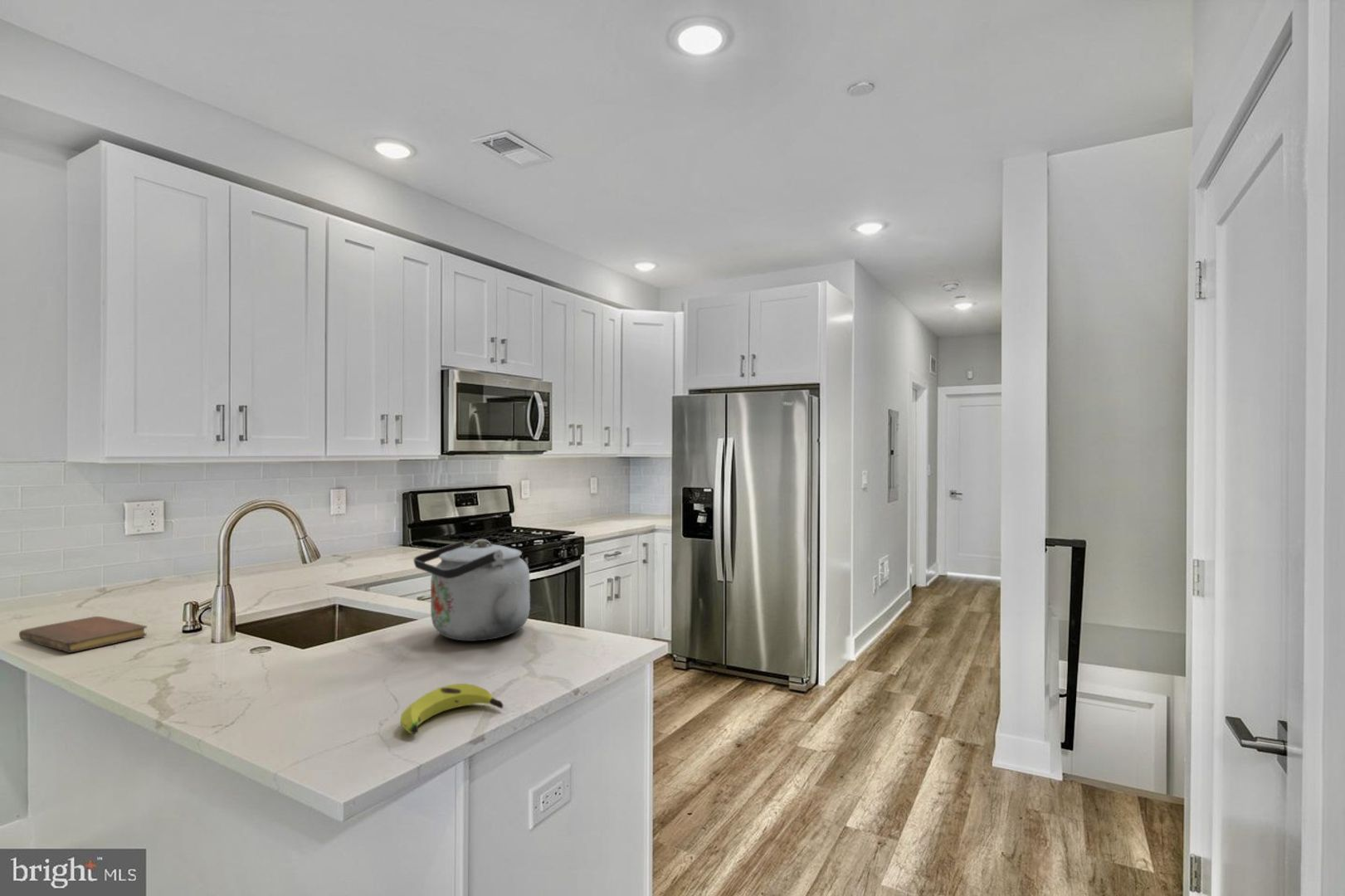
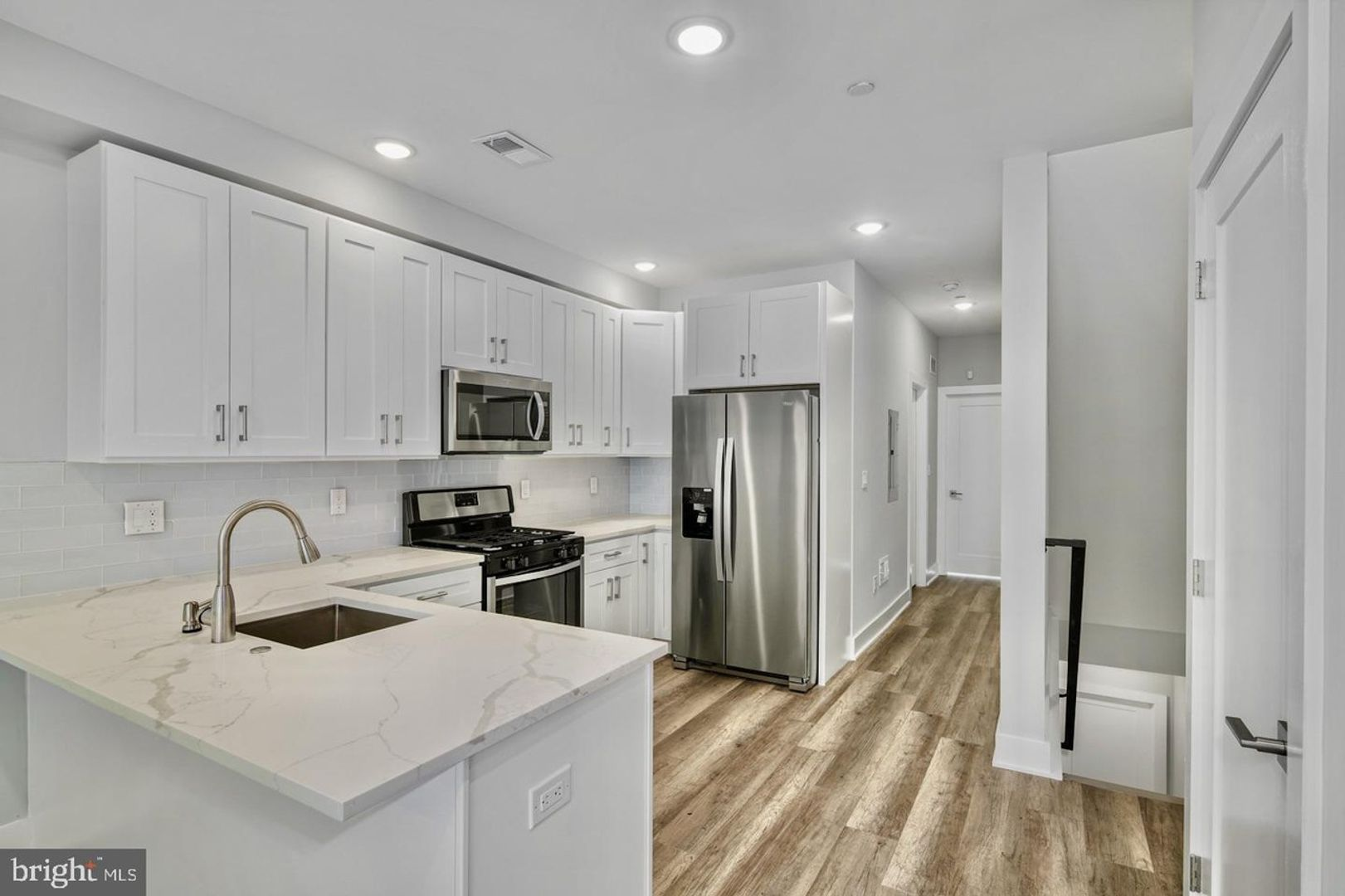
- banana [399,683,504,735]
- notebook [18,616,148,654]
- kettle [412,538,531,642]
